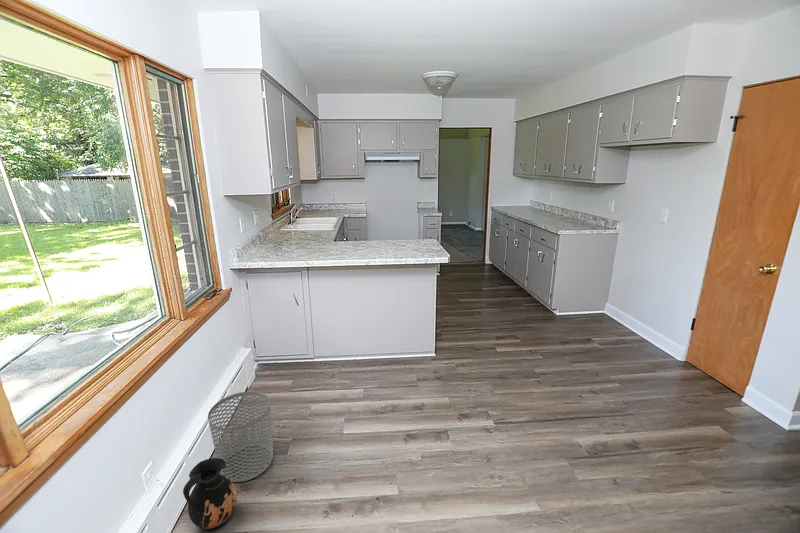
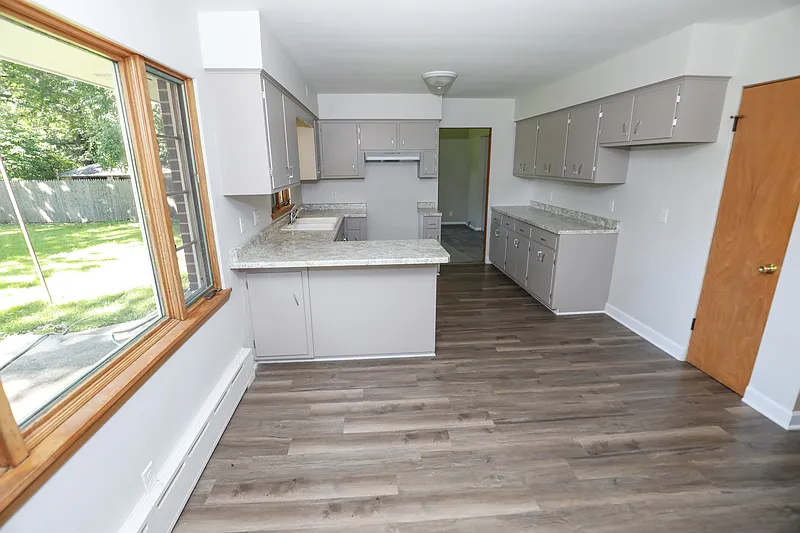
- ceramic jug [182,457,238,532]
- waste bin [207,390,274,483]
